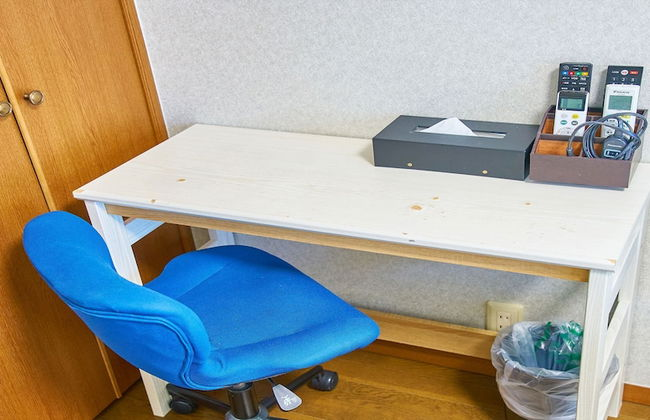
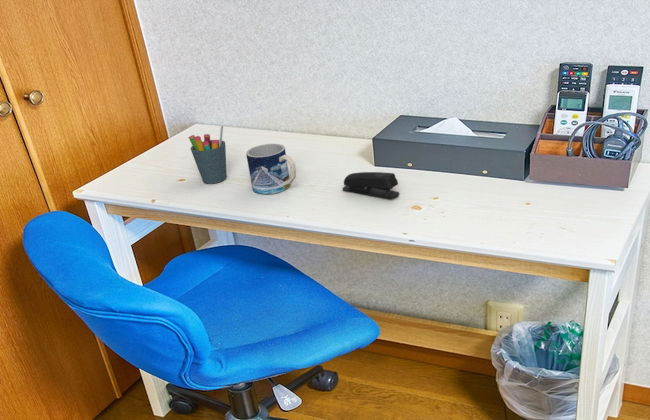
+ pen holder [188,124,228,185]
+ mug [245,143,297,195]
+ stapler [342,171,400,200]
